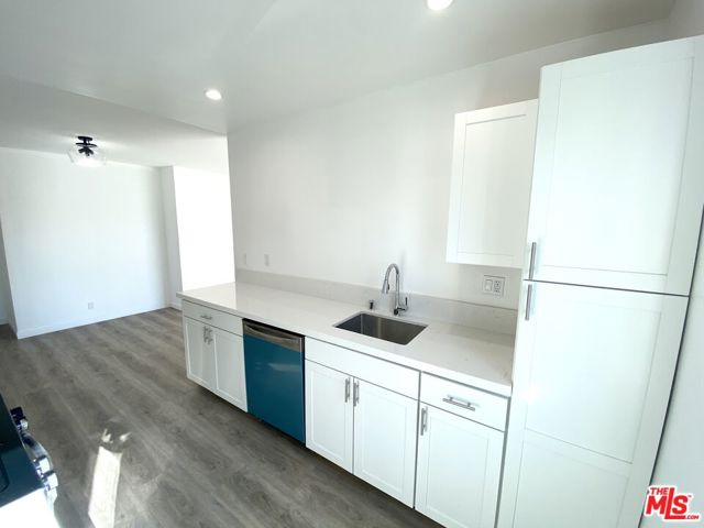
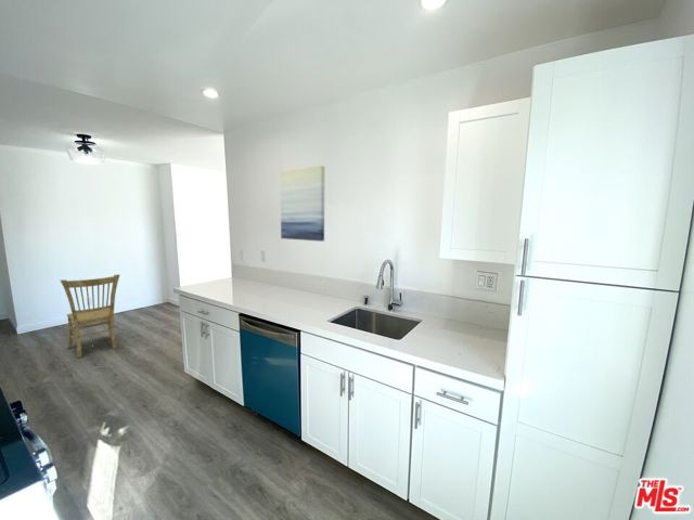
+ dining chair [60,273,121,359]
+ wall art [279,165,325,243]
